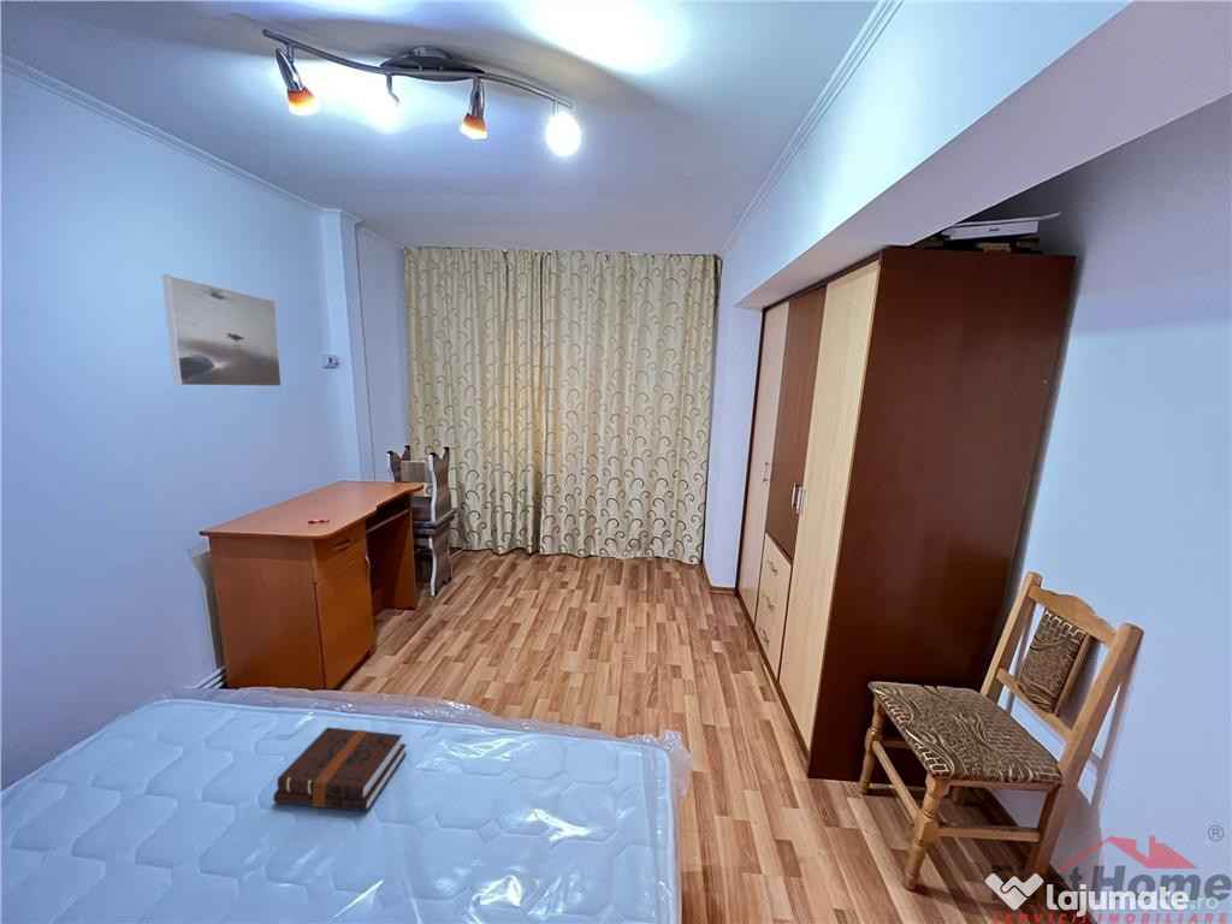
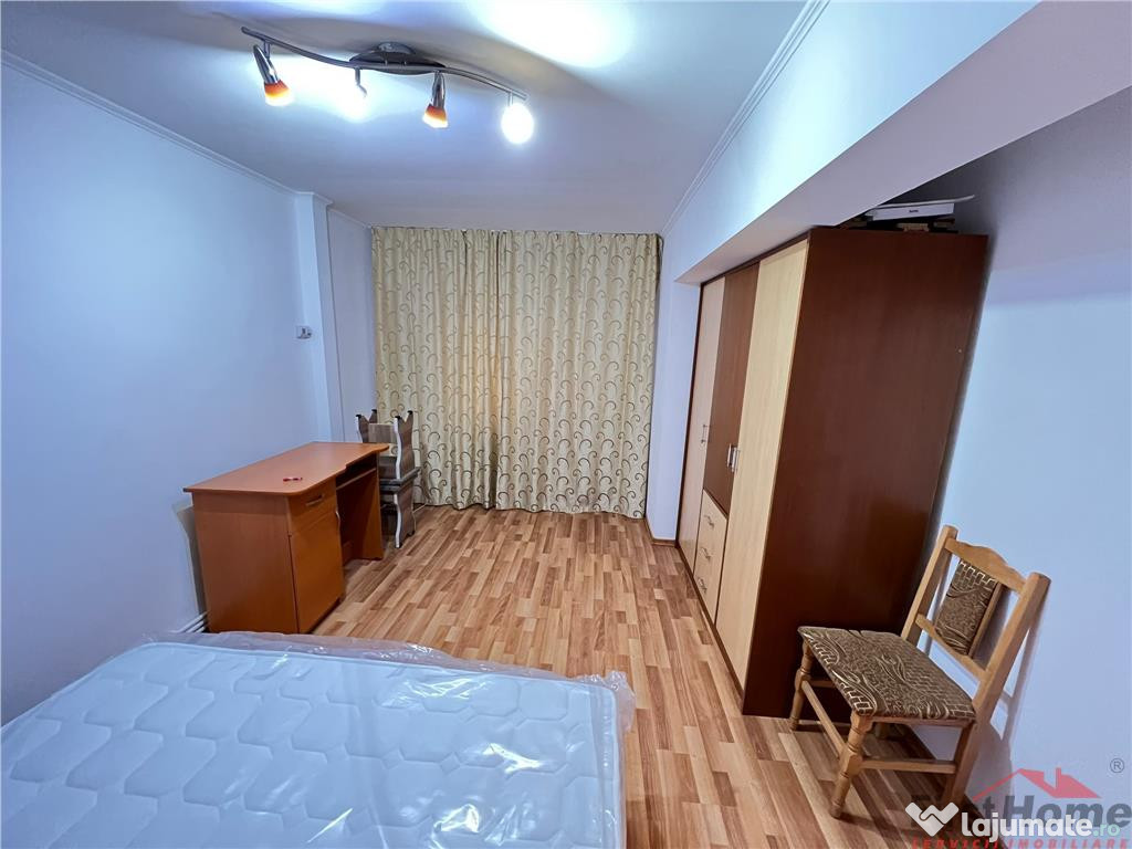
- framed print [161,273,283,387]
- hardback book [272,725,408,812]
